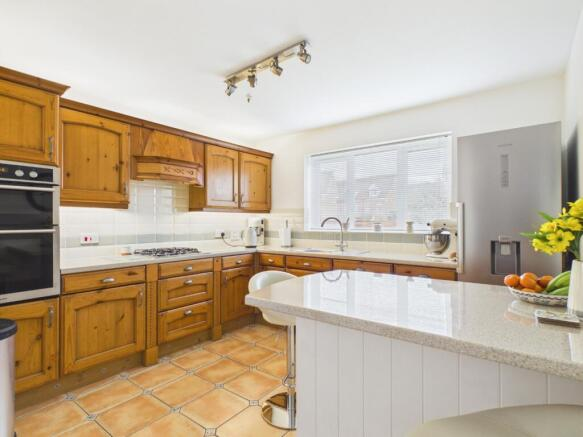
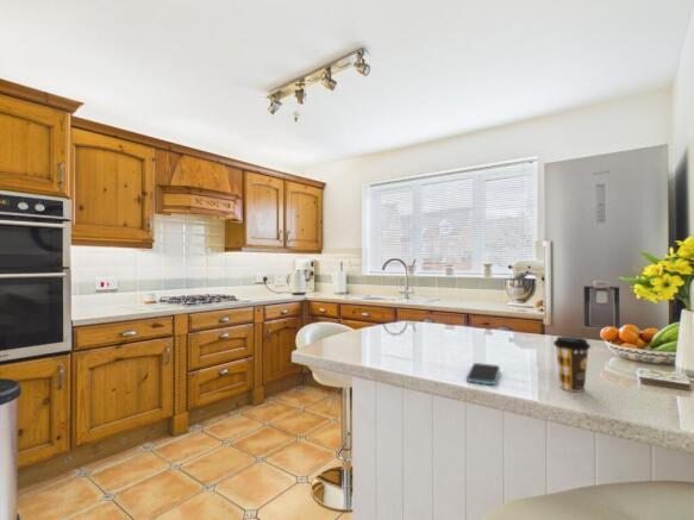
+ coffee cup [552,336,592,393]
+ smartphone [465,362,501,386]
